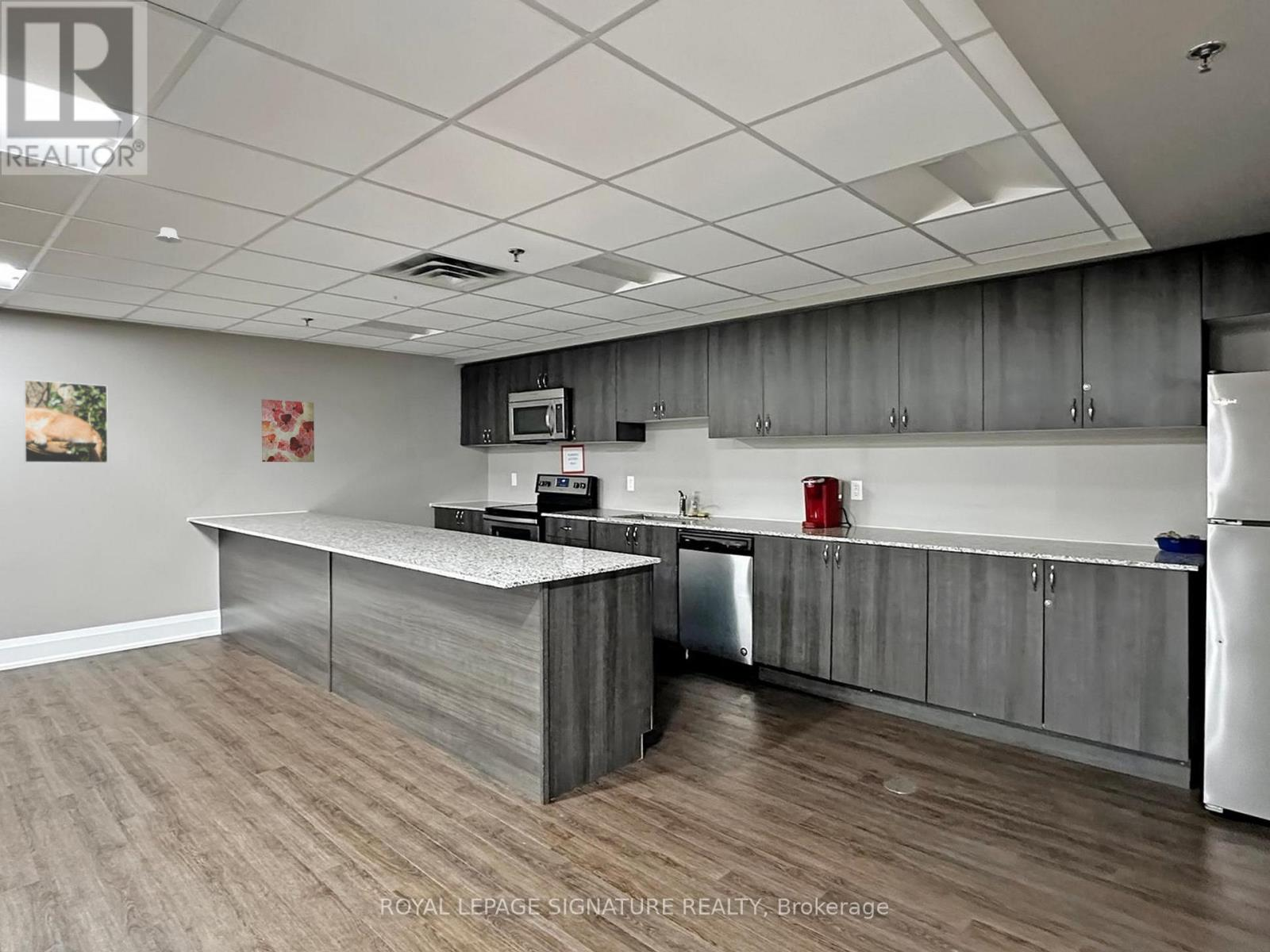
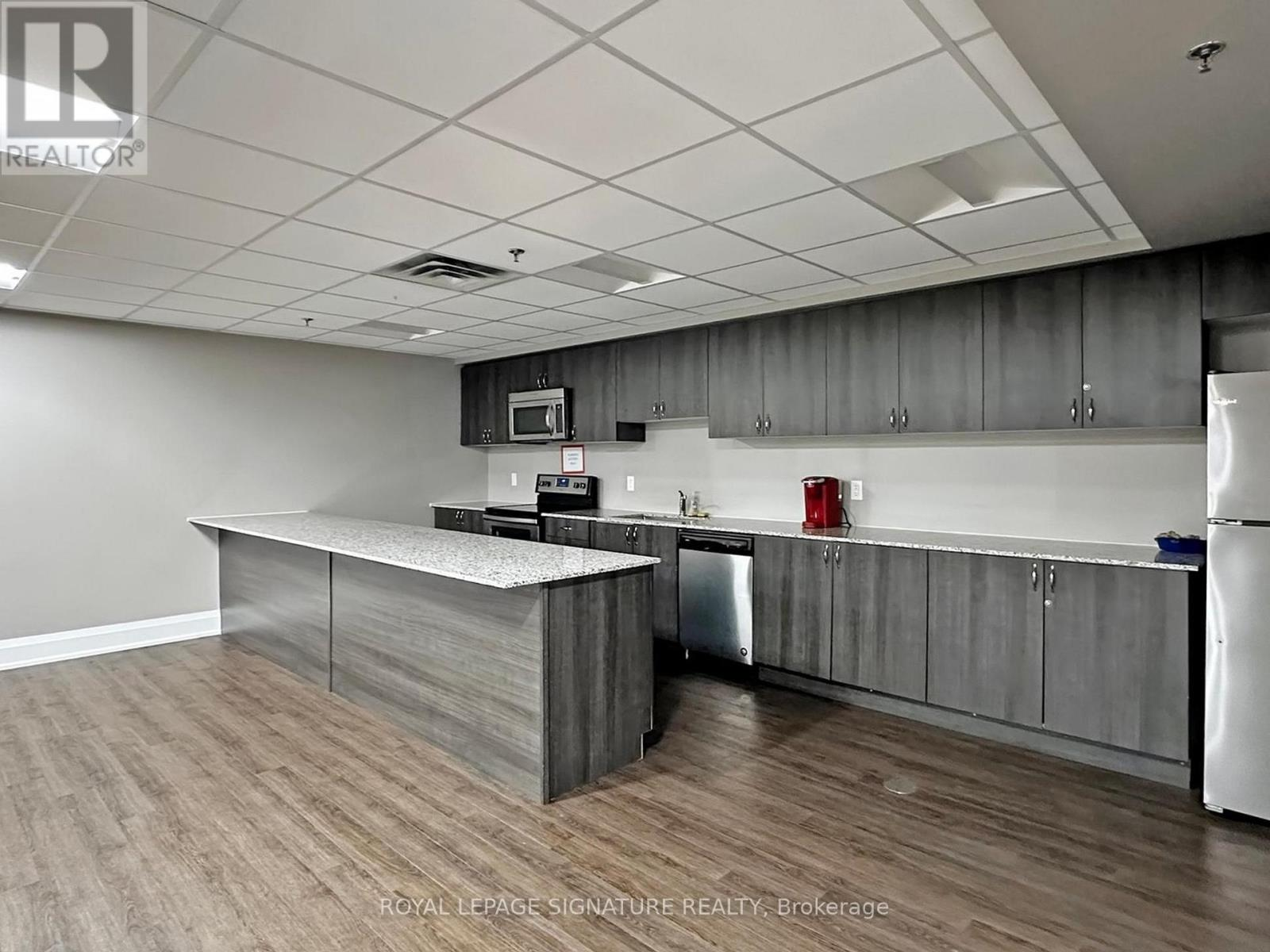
- recessed light [155,226,183,244]
- wall art [261,398,315,463]
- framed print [23,379,109,464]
